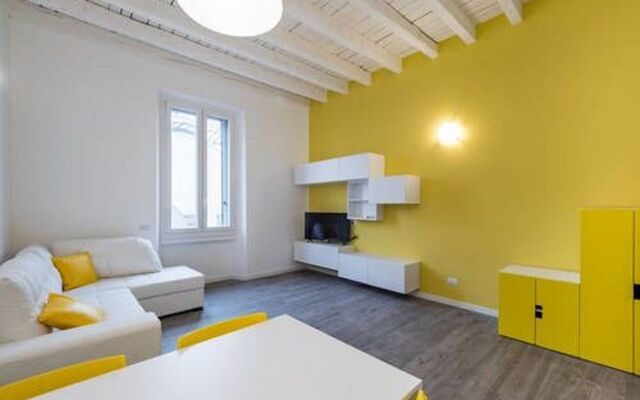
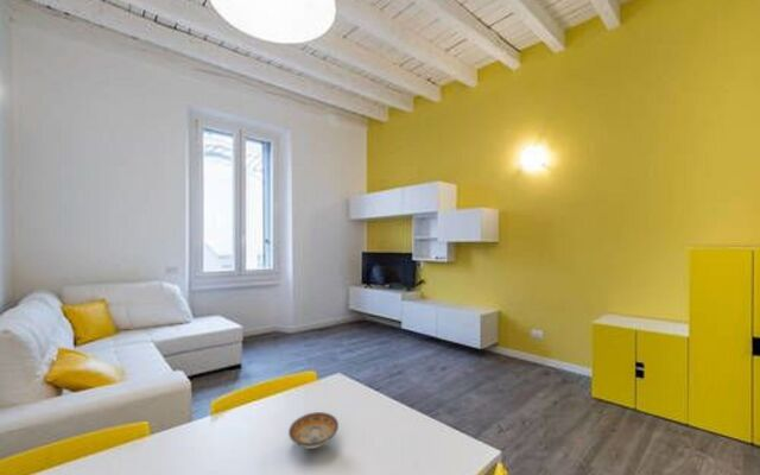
+ bowl [287,411,340,450]
